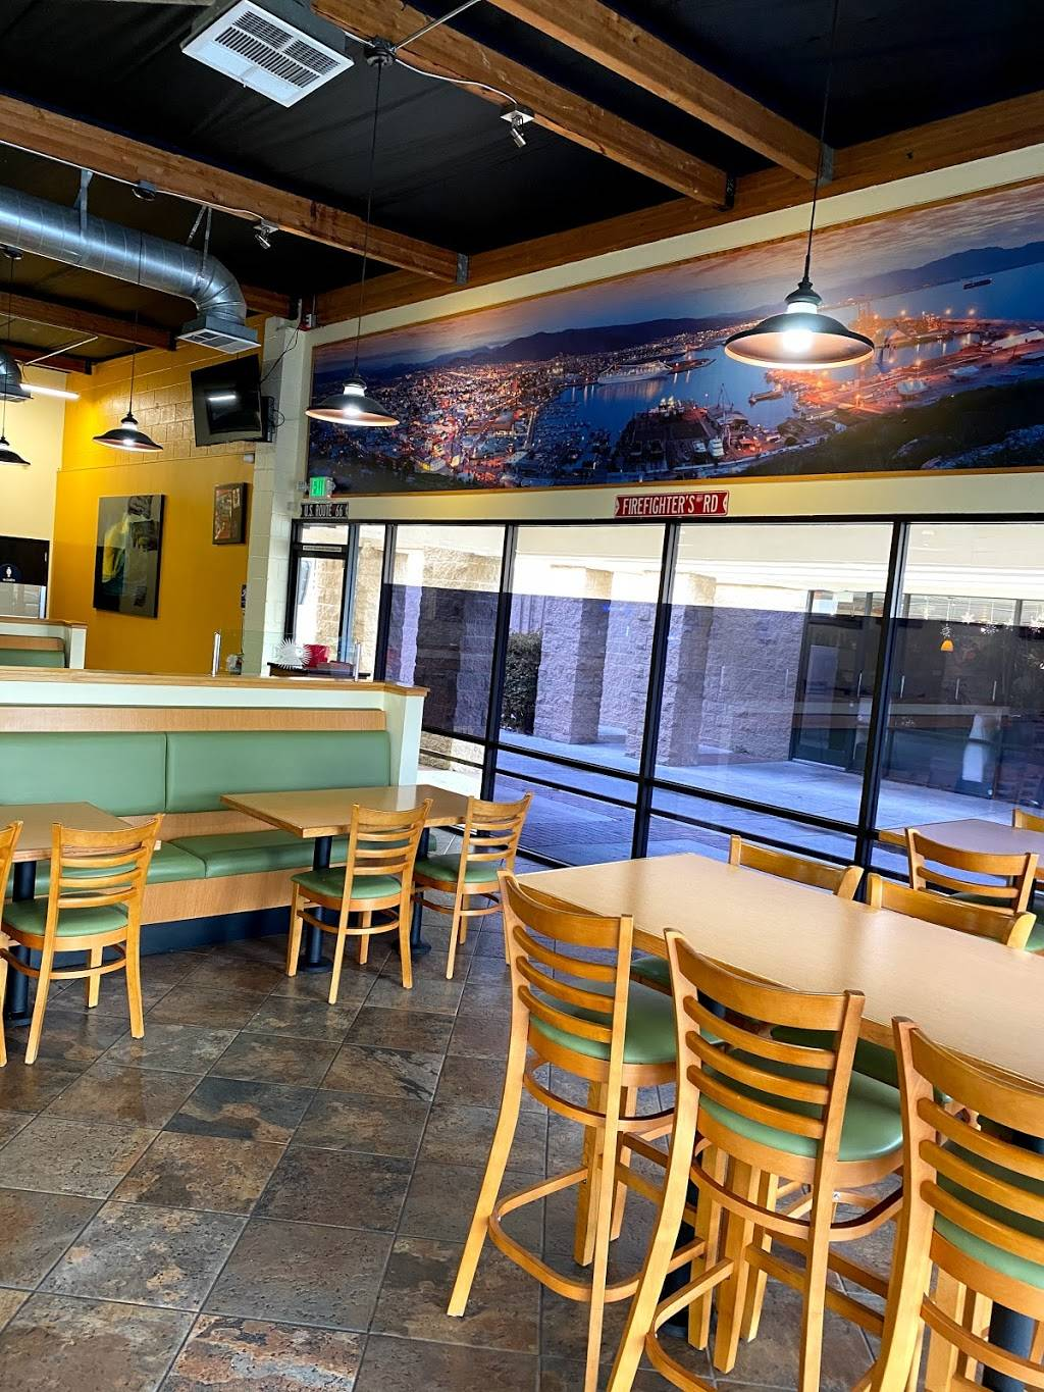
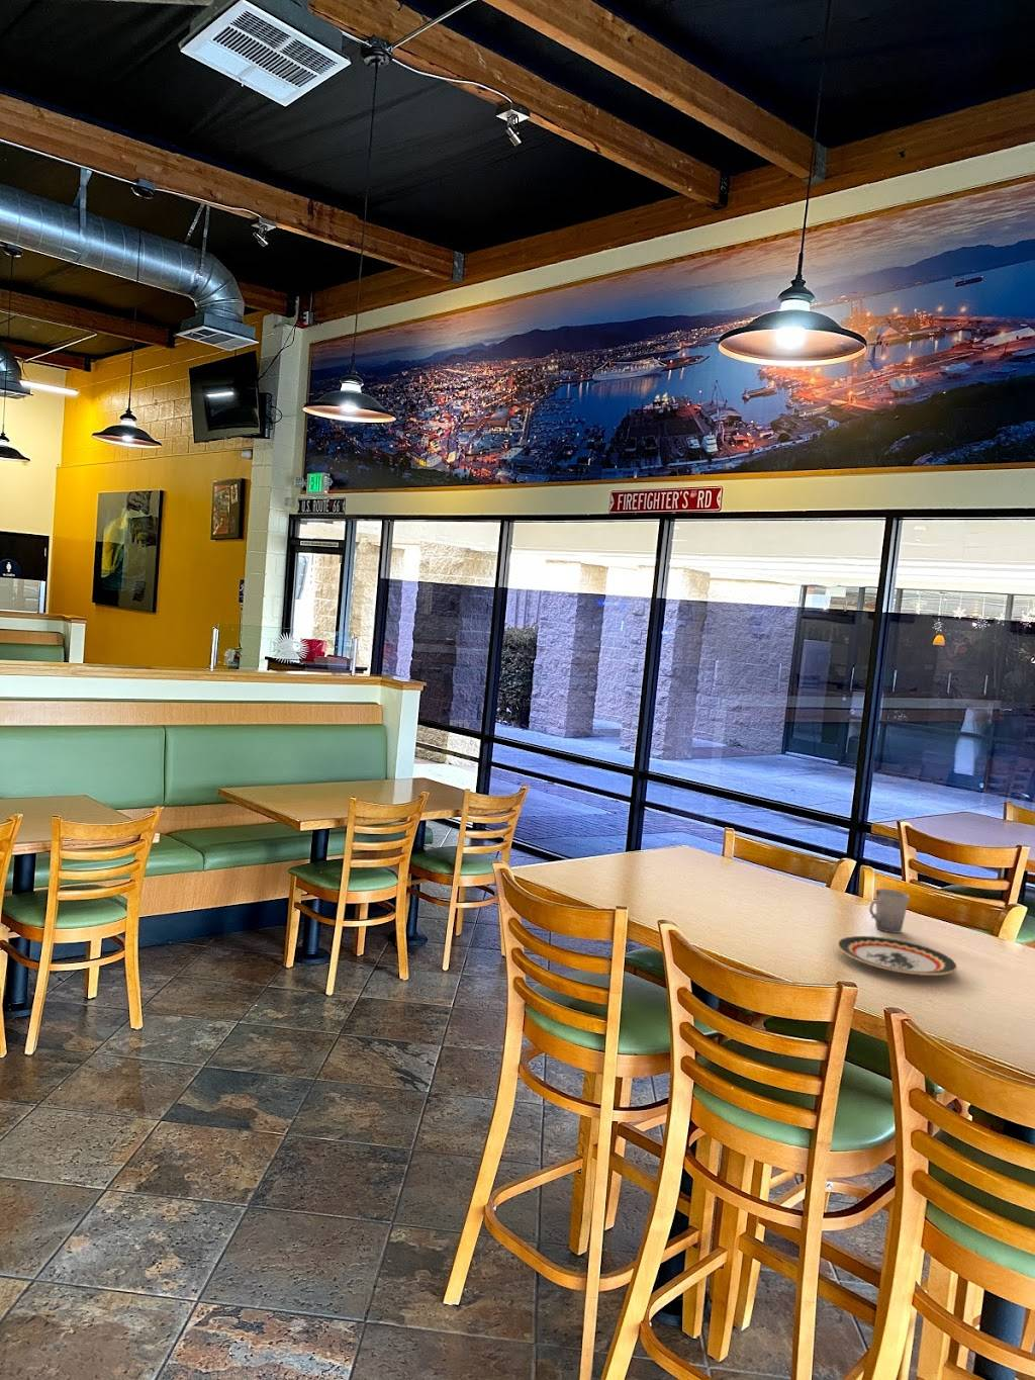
+ cup [869,887,911,934]
+ plate [836,935,958,977]
